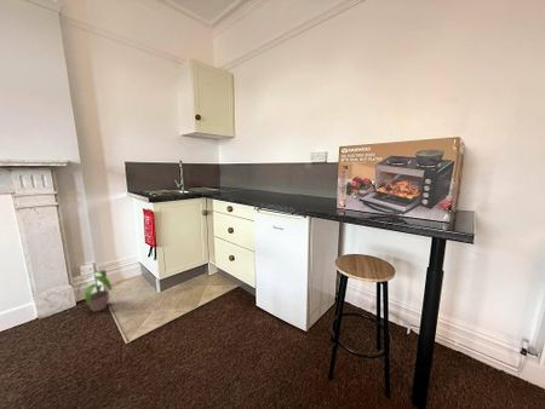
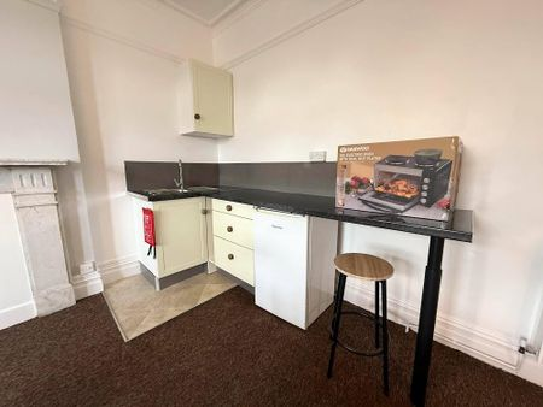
- potted plant [76,269,113,312]
